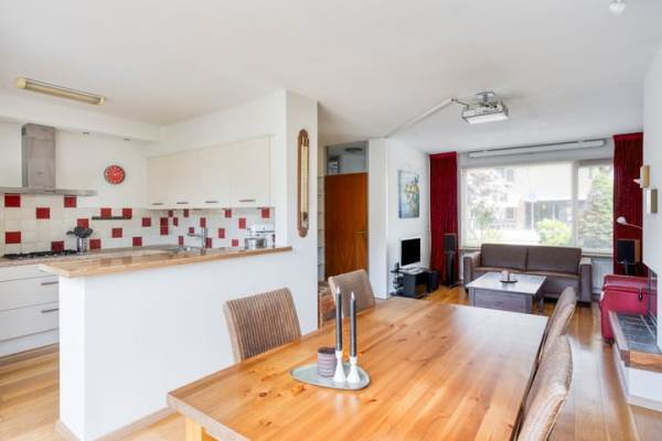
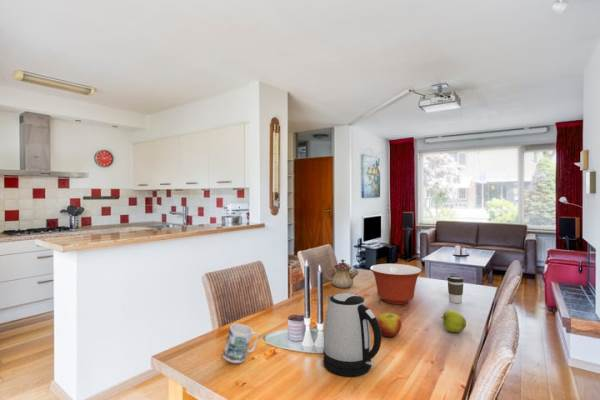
+ mug [222,323,259,364]
+ apple [376,312,403,338]
+ kettle [322,292,382,377]
+ mixing bowl [369,263,423,305]
+ teapot [325,259,359,289]
+ coffee cup [446,275,465,304]
+ apple [440,309,467,333]
